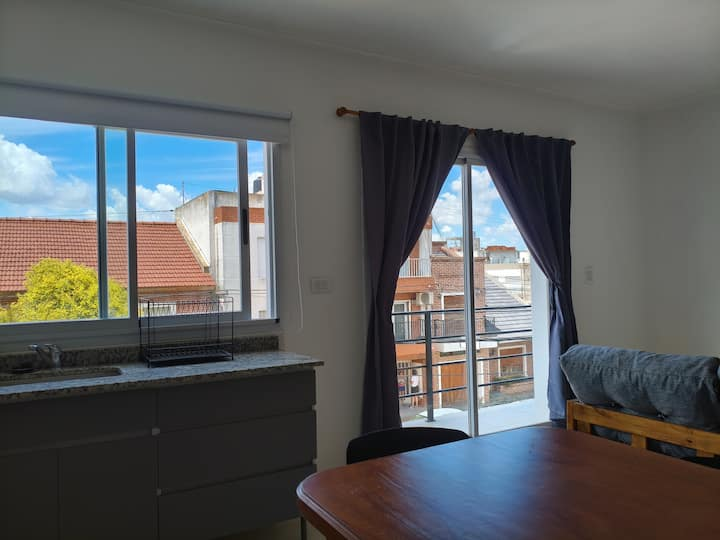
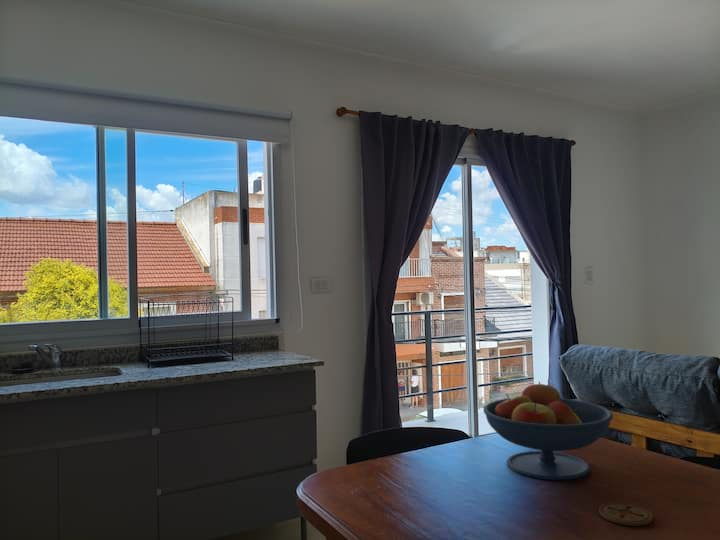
+ coaster [598,502,654,527]
+ fruit bowl [482,381,614,481]
